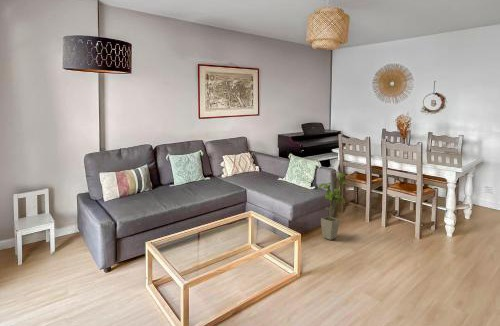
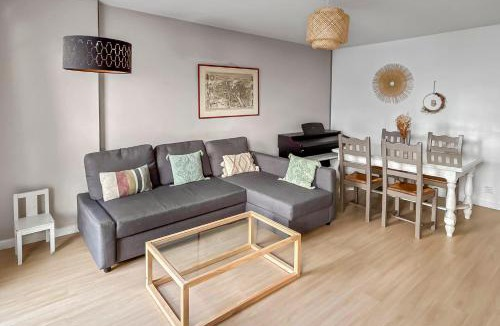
- house plant [317,171,356,241]
